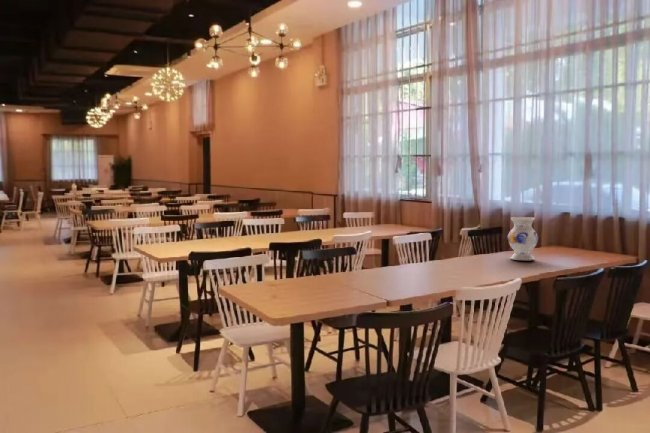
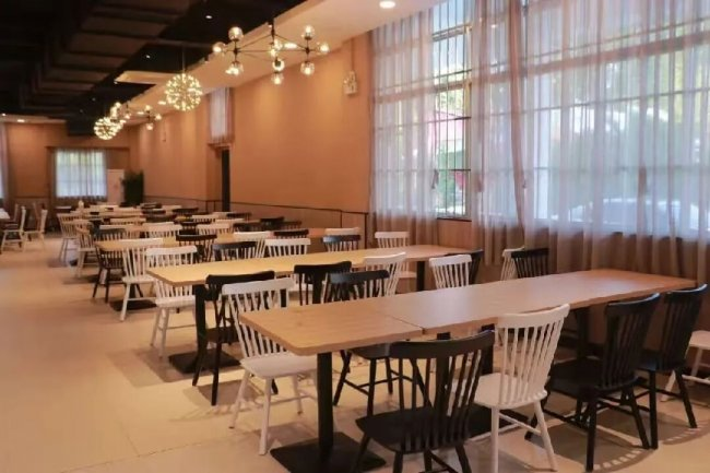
- vase [506,216,539,261]
